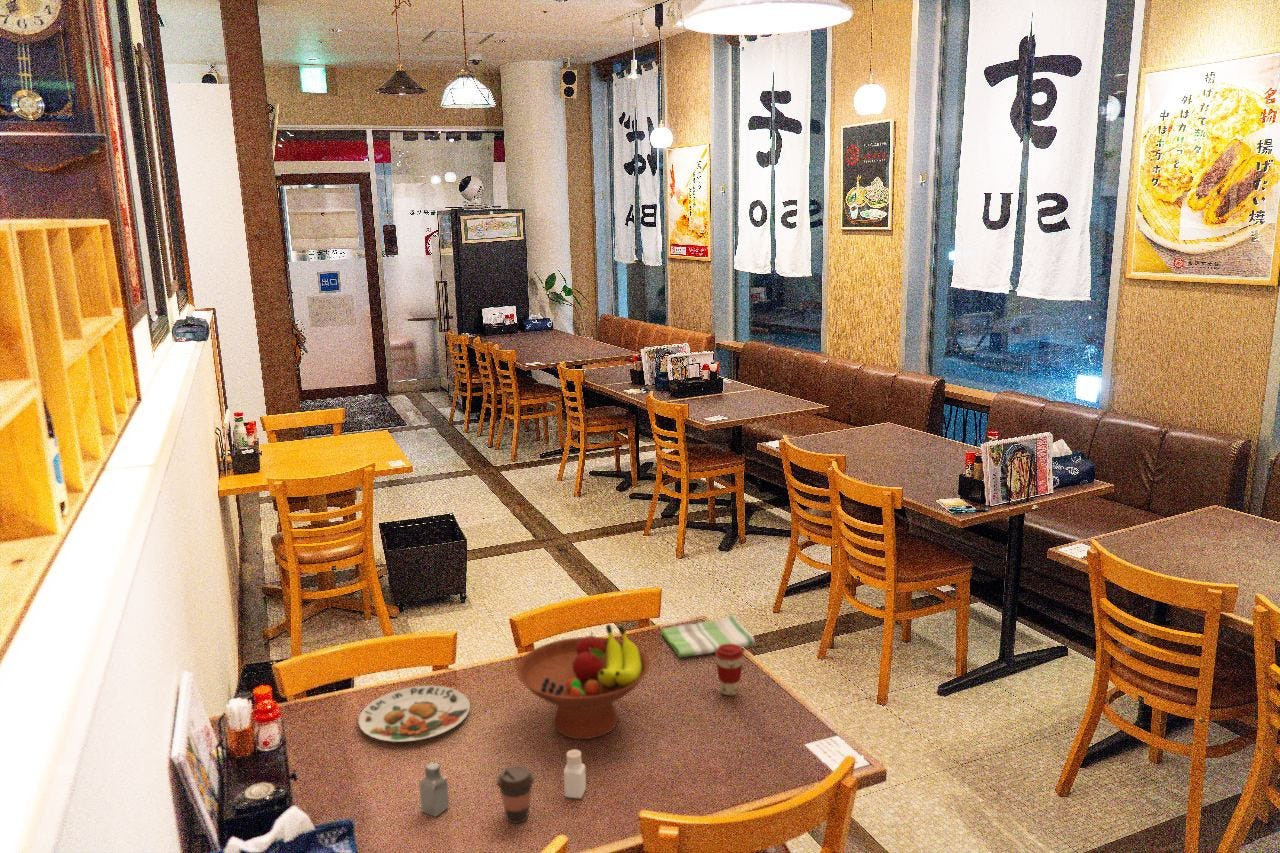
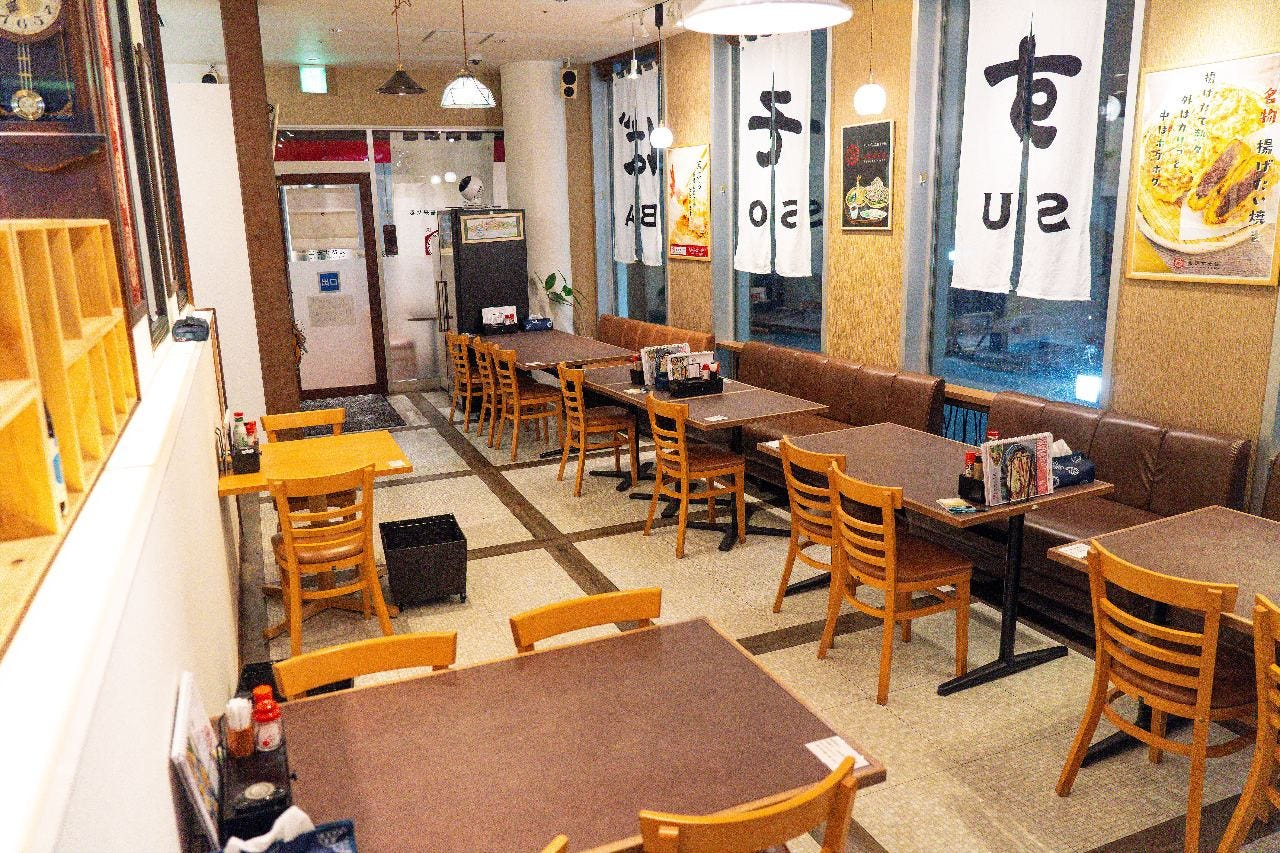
- fruit bowl [516,623,651,740]
- plate [358,685,471,743]
- saltshaker [419,762,450,818]
- dish towel [661,614,756,659]
- coffee cup [495,764,535,825]
- coffee cup [714,644,745,696]
- pepper shaker [563,748,587,799]
